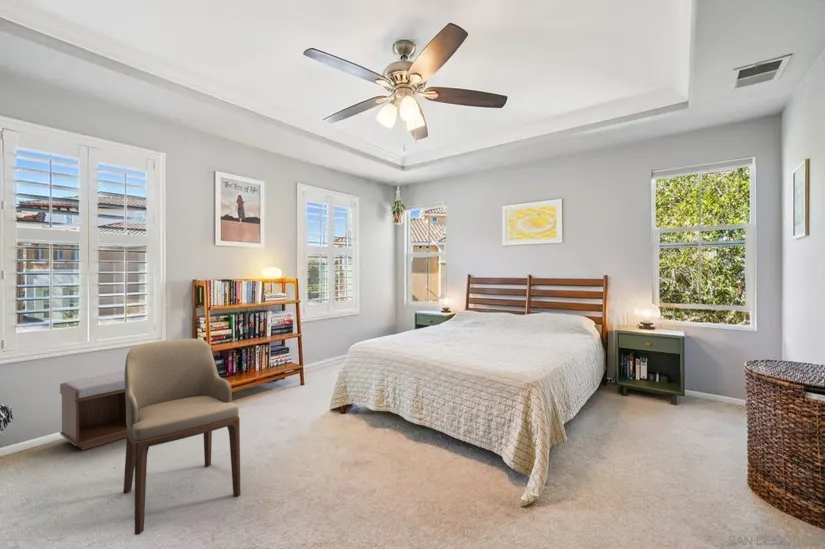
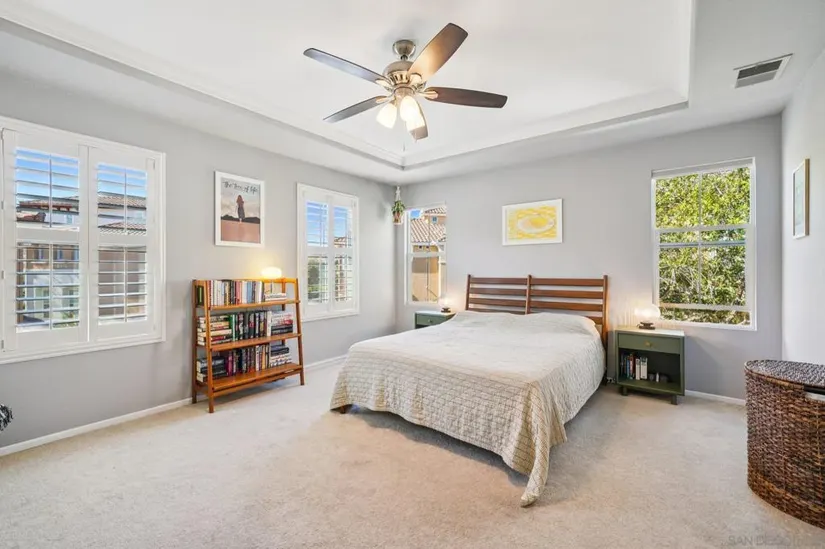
- bench [59,370,127,451]
- armchair [122,338,242,536]
